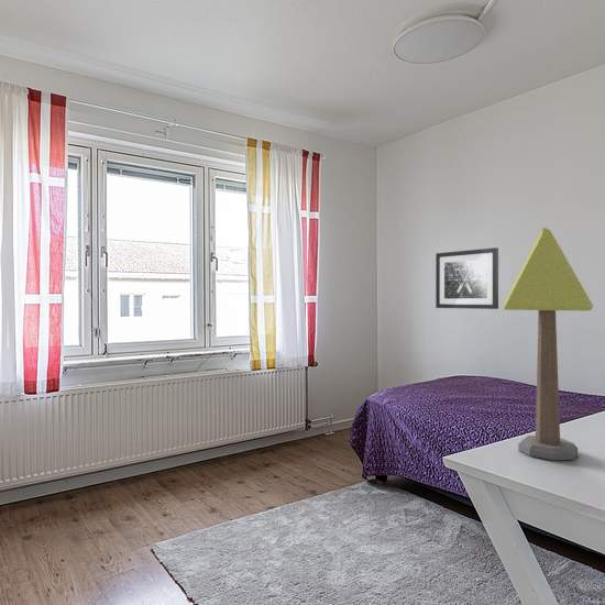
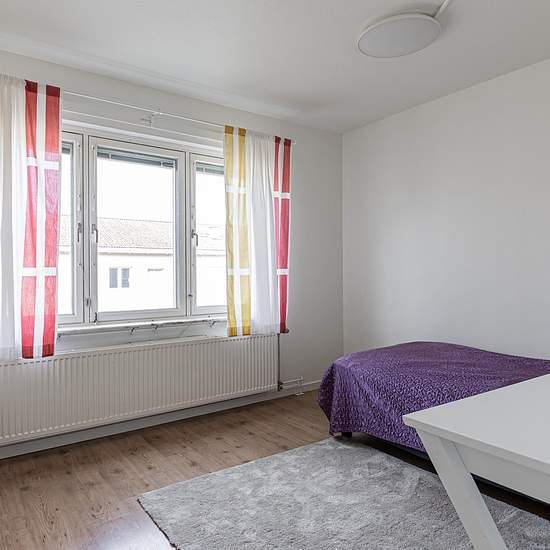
- table lamp [502,227,594,461]
- wall art [435,246,499,310]
